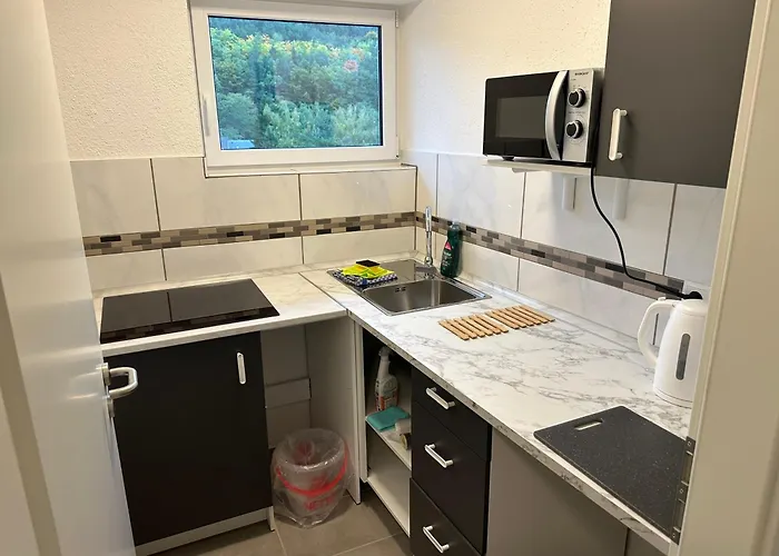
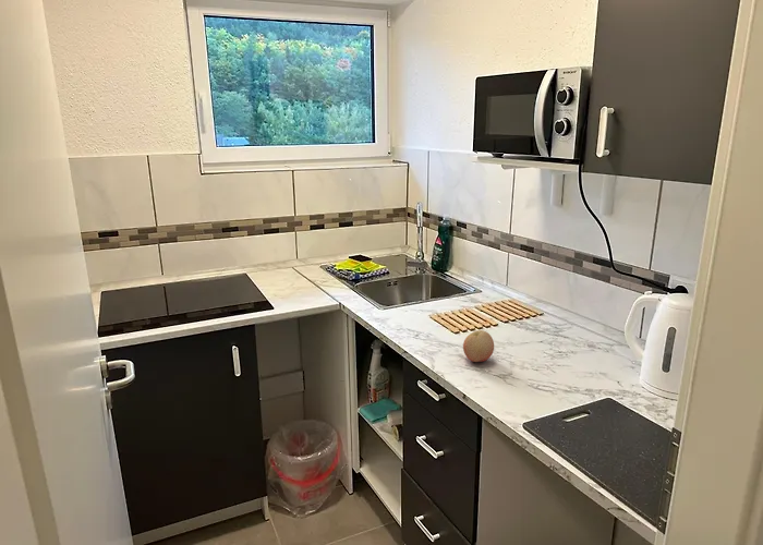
+ fruit [462,329,495,363]
